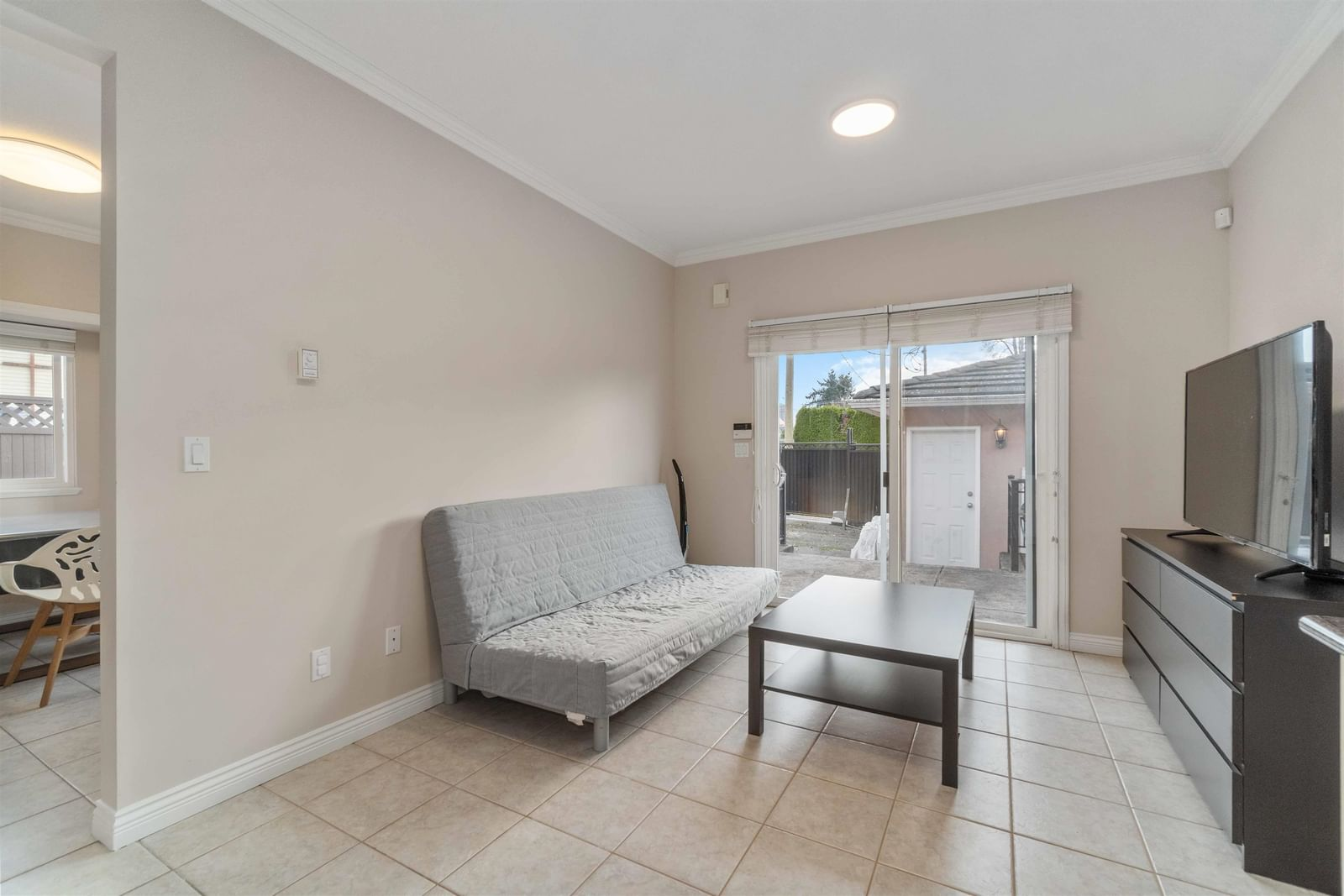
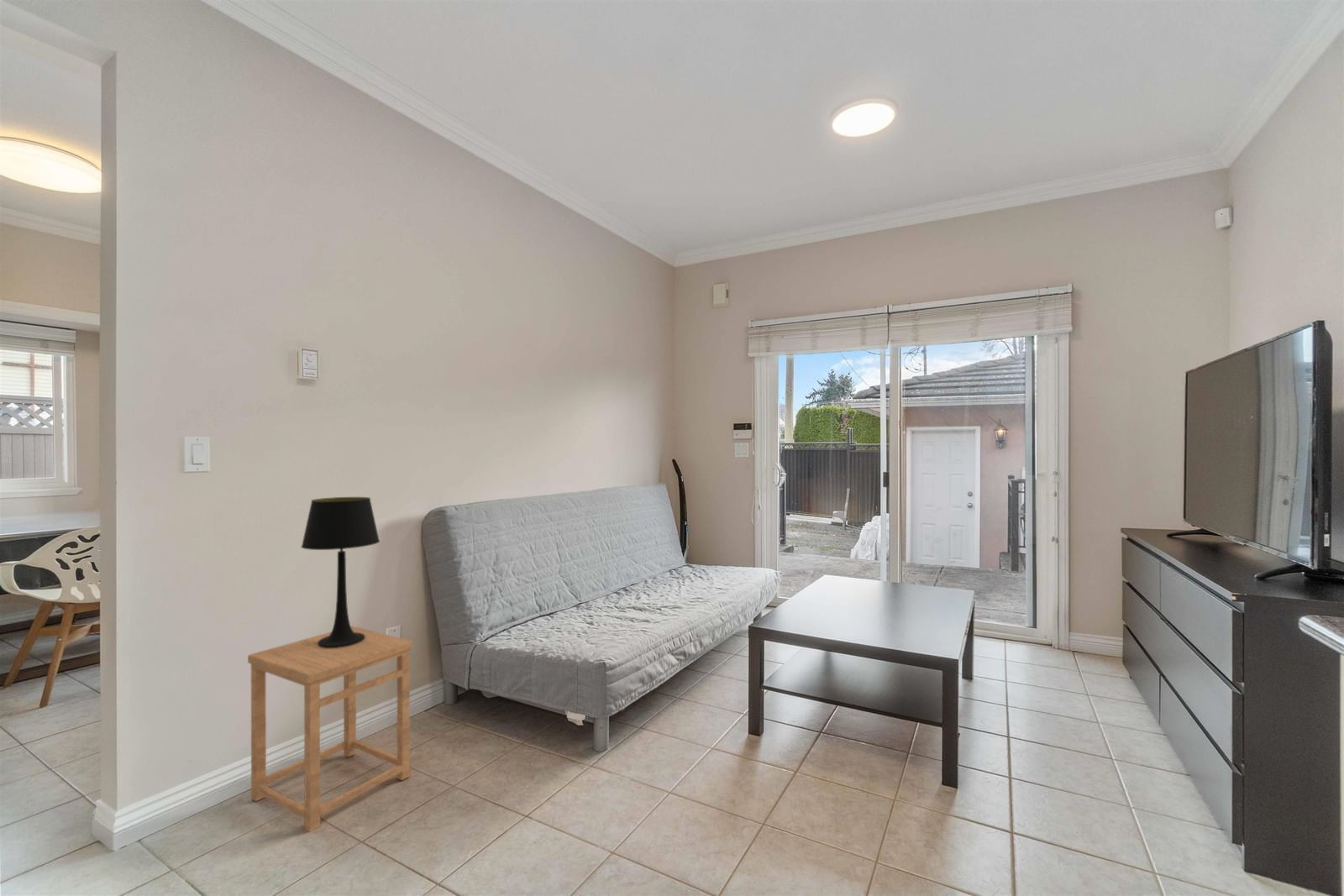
+ table lamp [301,496,381,647]
+ side table [247,625,413,833]
